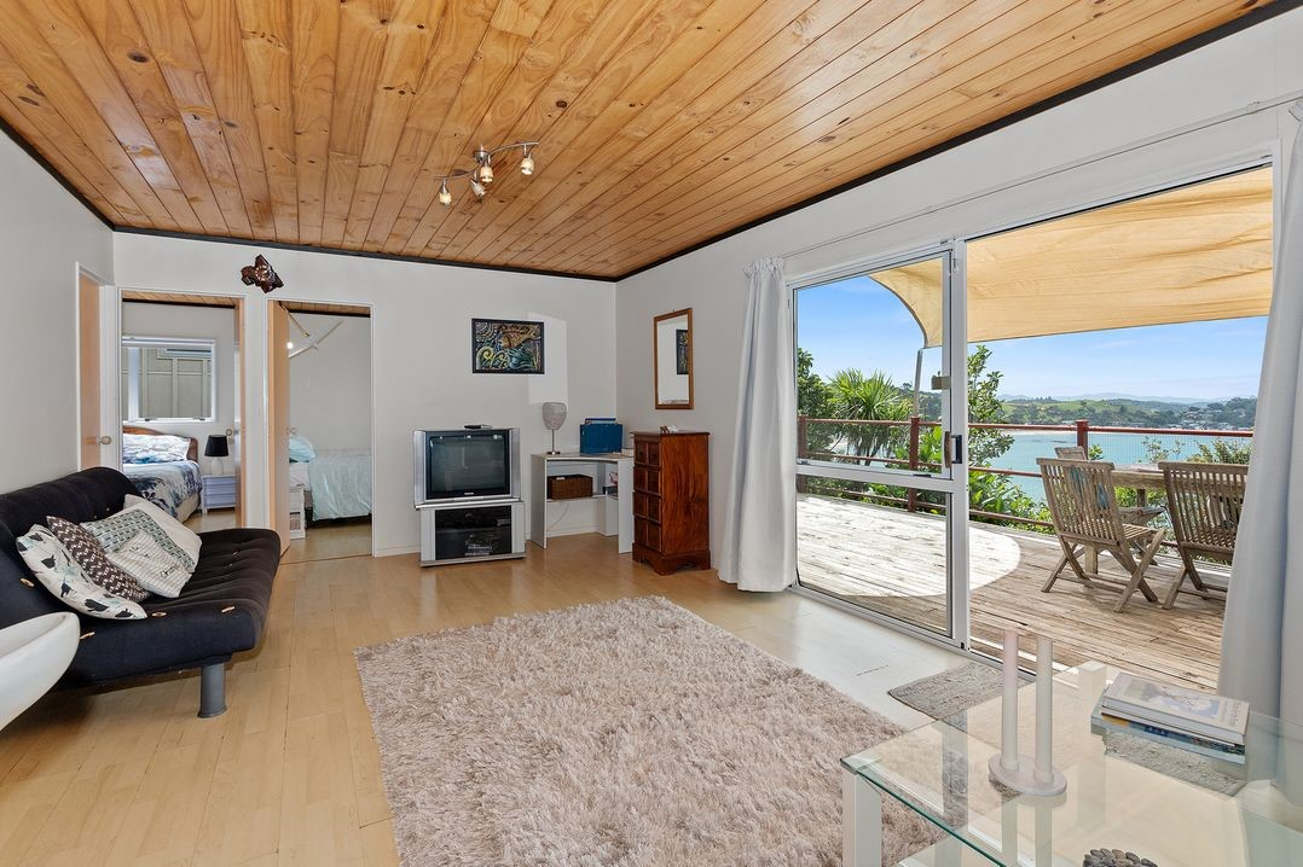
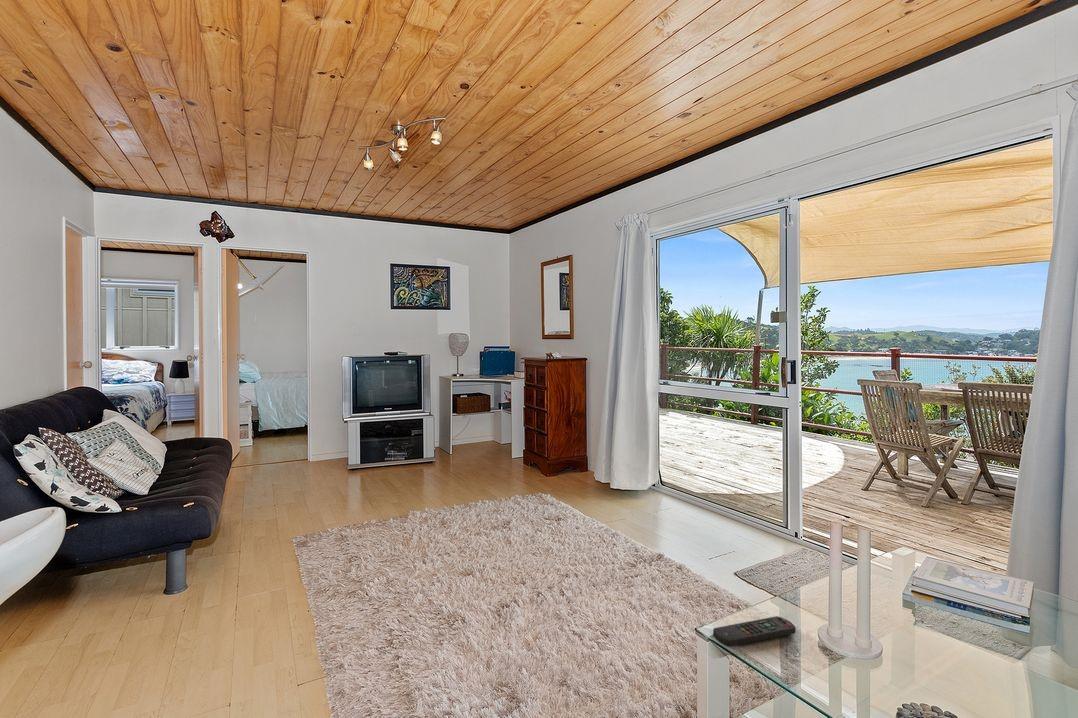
+ remote control [712,615,796,648]
